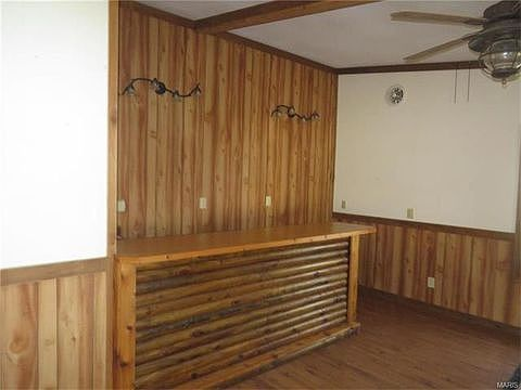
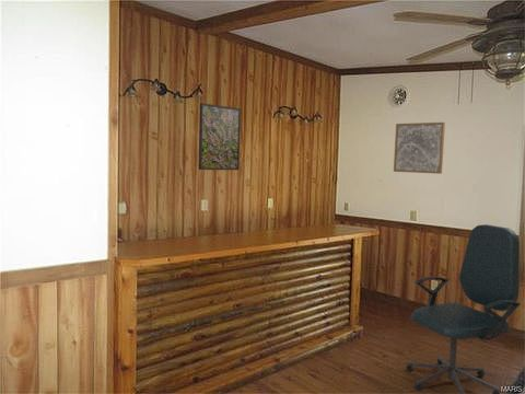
+ office chair [406,223,522,394]
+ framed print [198,102,242,171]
+ wall art [393,121,446,175]
